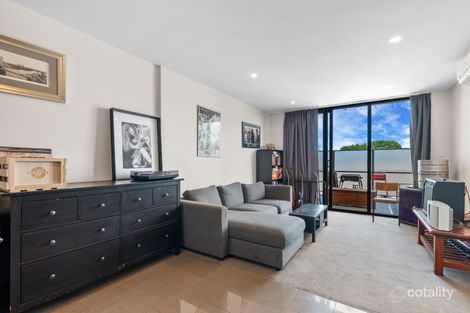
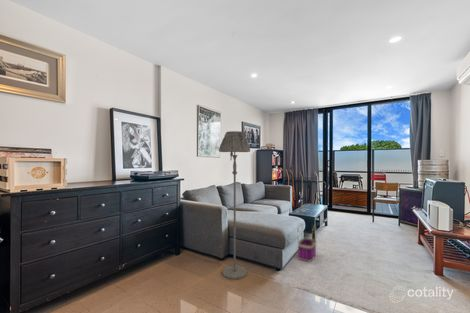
+ floor lamp [218,130,251,280]
+ basket [297,222,317,263]
